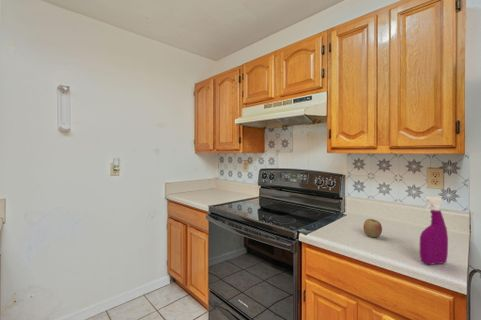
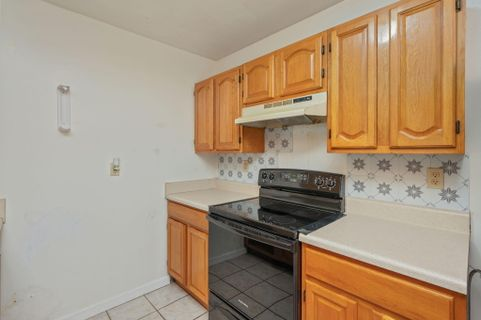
- apple [362,218,383,238]
- spray bottle [419,196,449,265]
